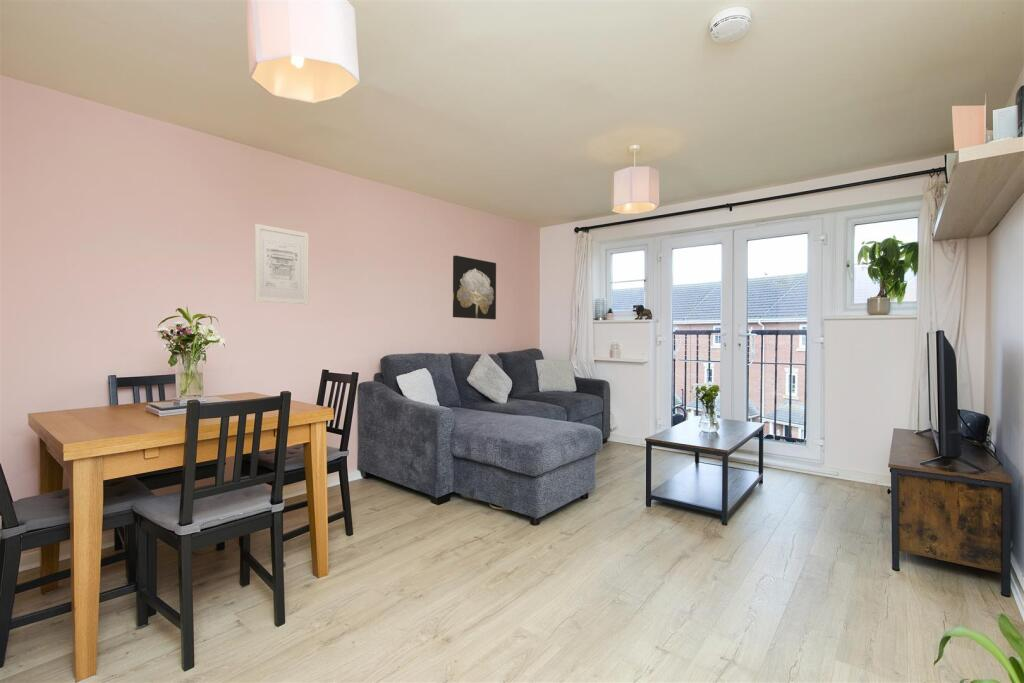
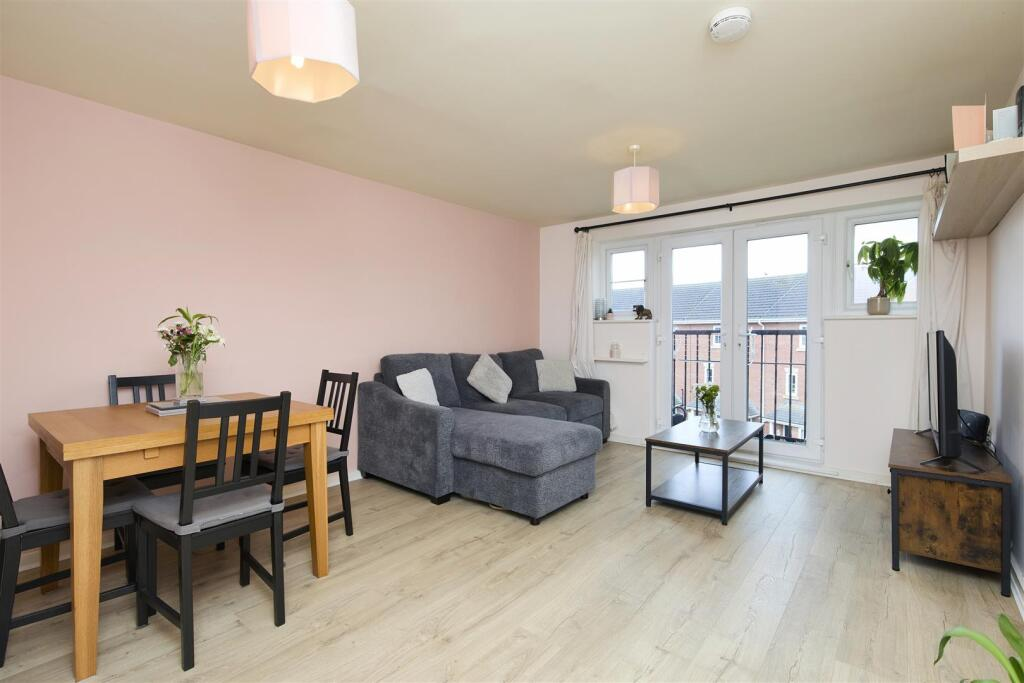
- wall art [452,254,497,320]
- wall art [254,223,310,305]
